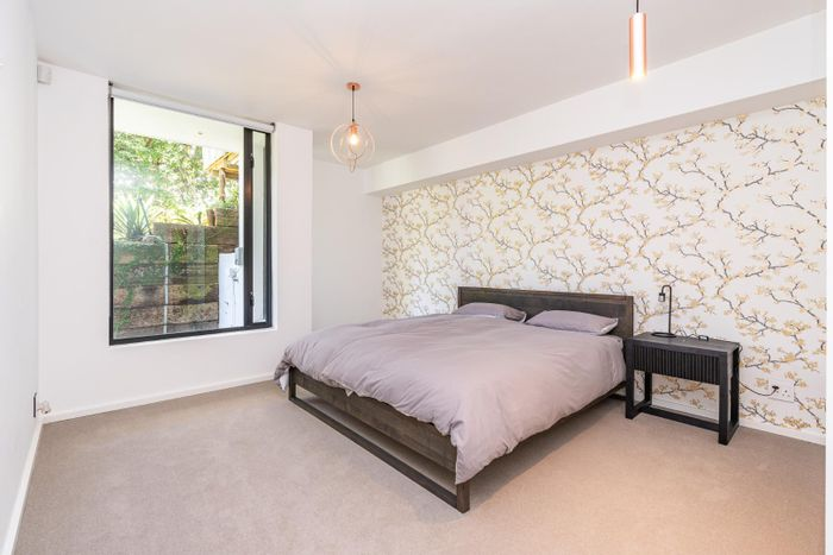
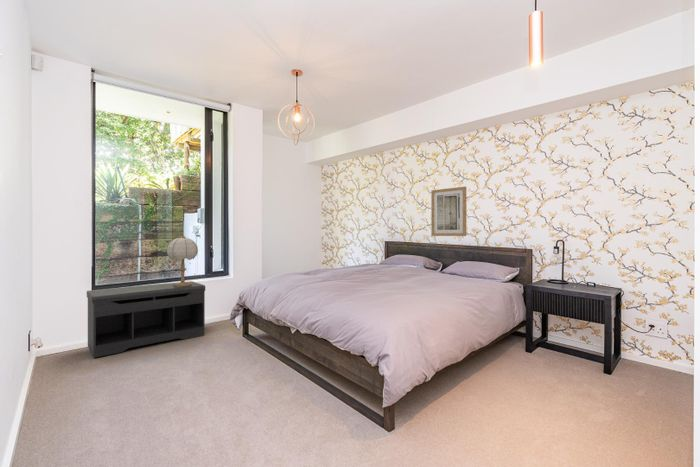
+ table lamp [166,234,199,287]
+ bench [86,280,206,359]
+ wall art [430,186,467,237]
